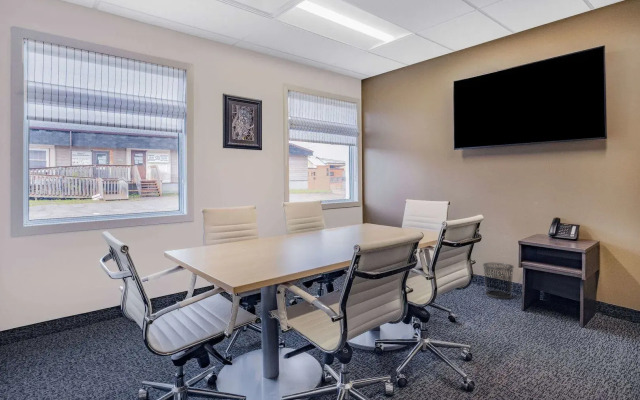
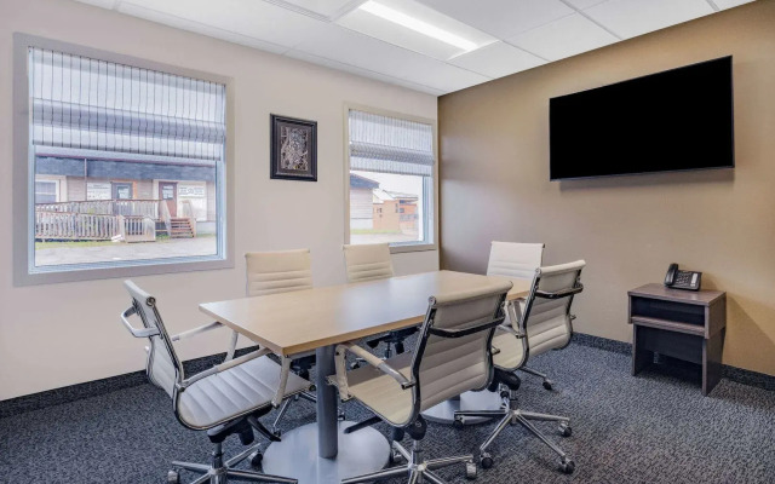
- waste bin [482,262,515,299]
